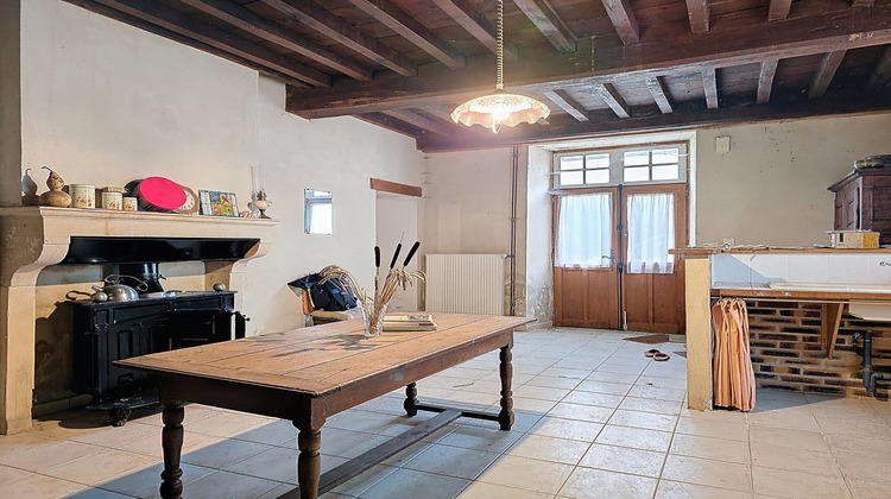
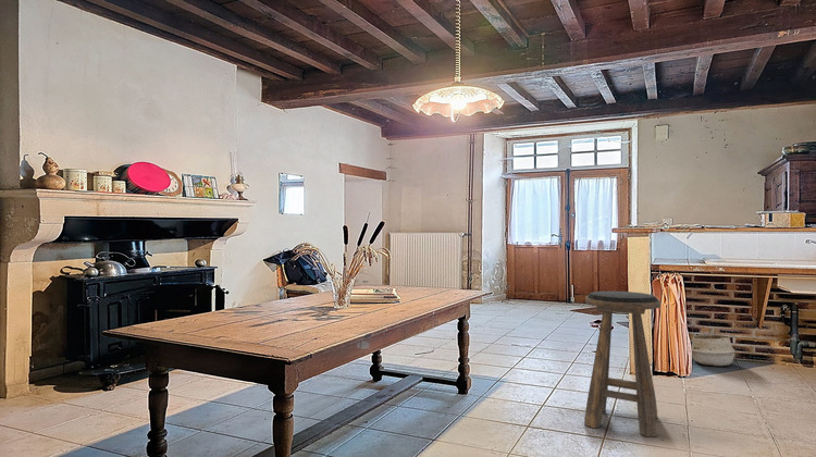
+ woven basket [690,326,737,367]
+ stool [583,291,662,437]
